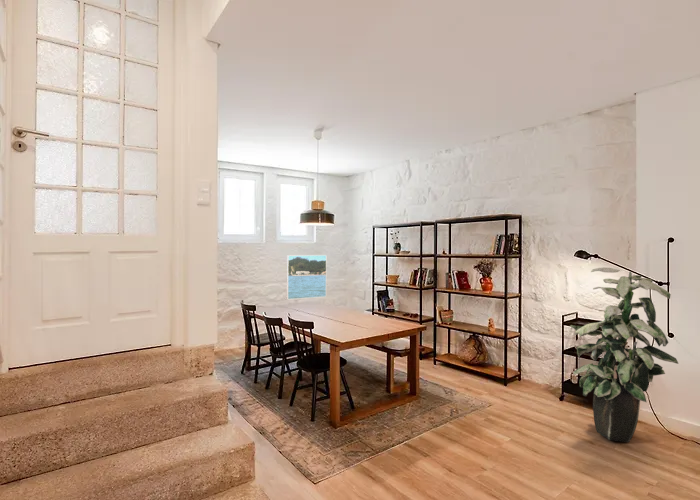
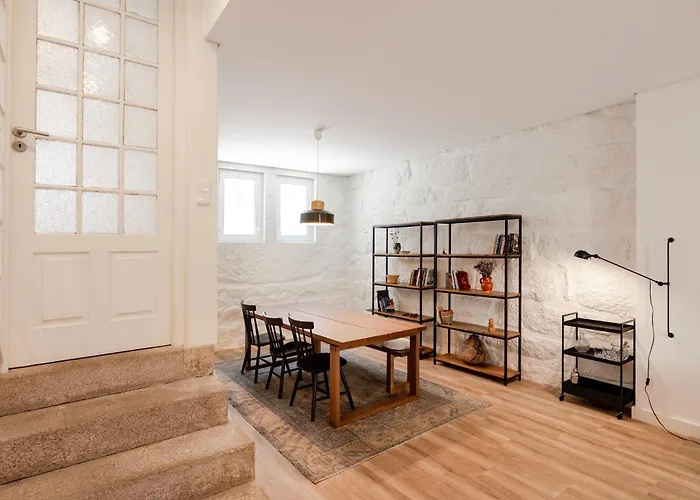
- indoor plant [569,266,679,443]
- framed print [286,254,327,300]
